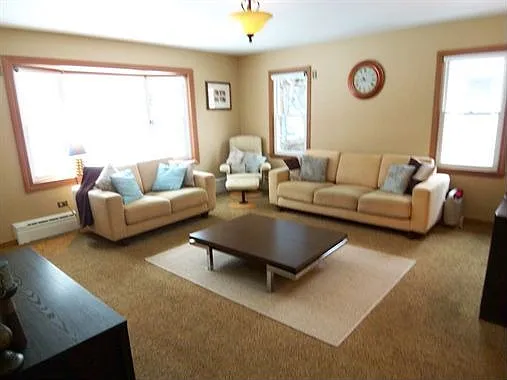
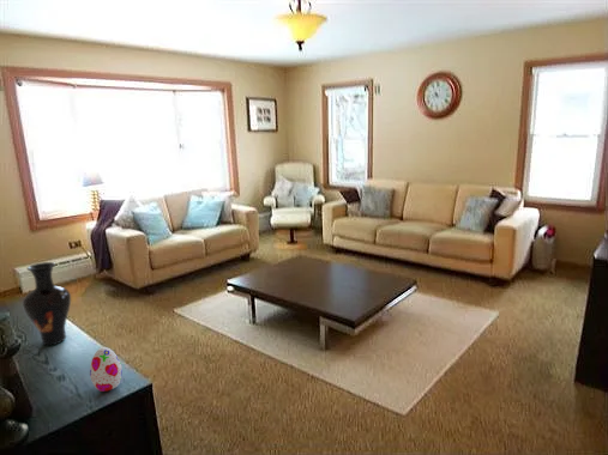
+ vase [22,261,72,347]
+ decorative egg [89,346,124,393]
